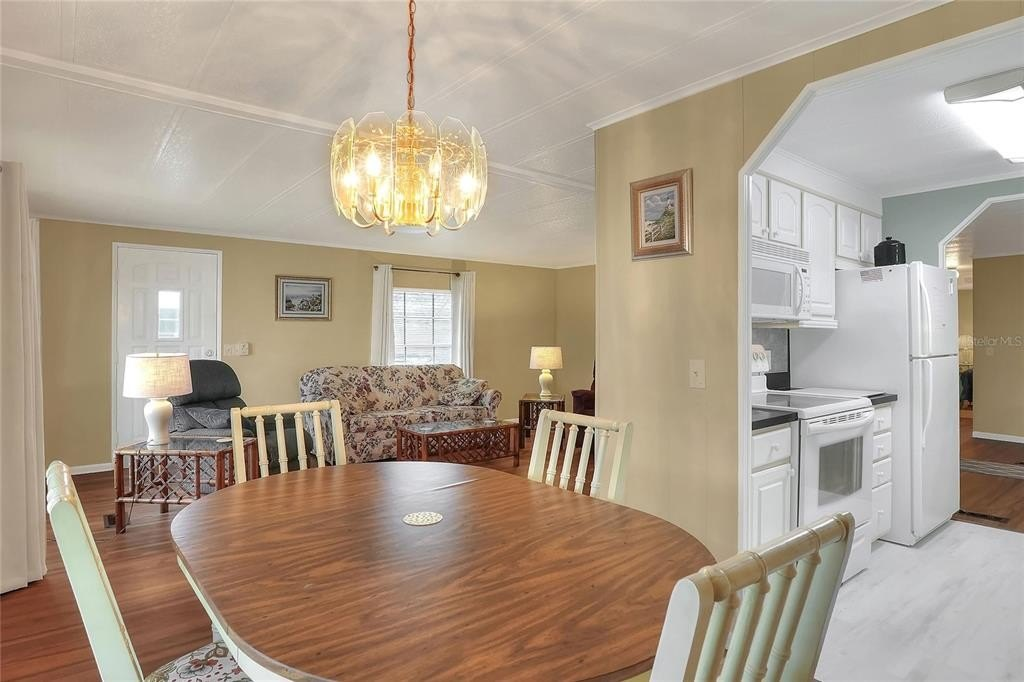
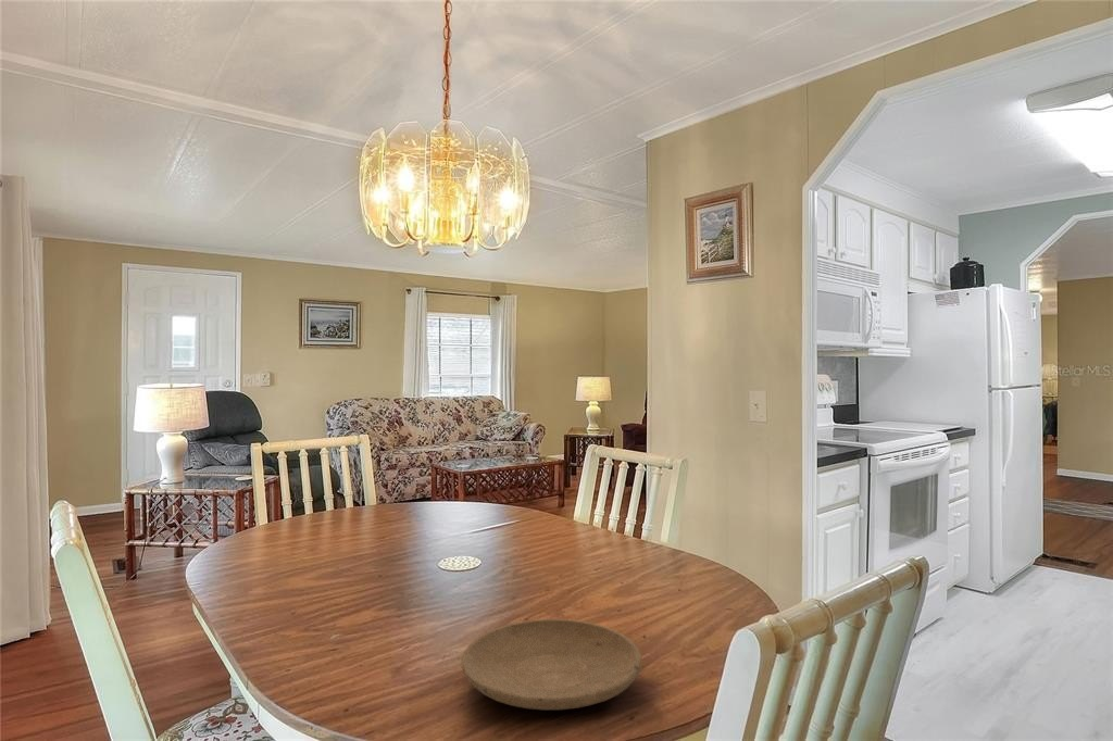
+ plate [460,618,642,711]
